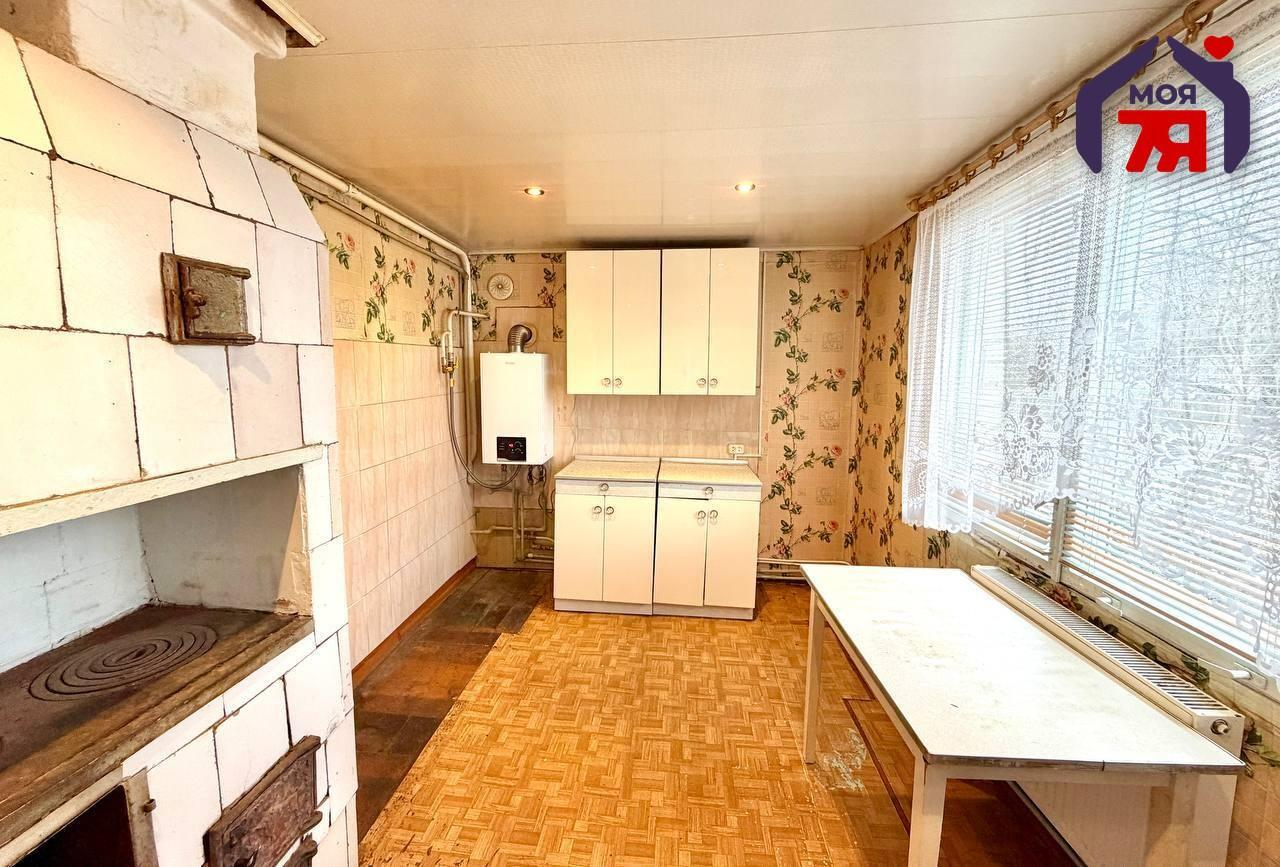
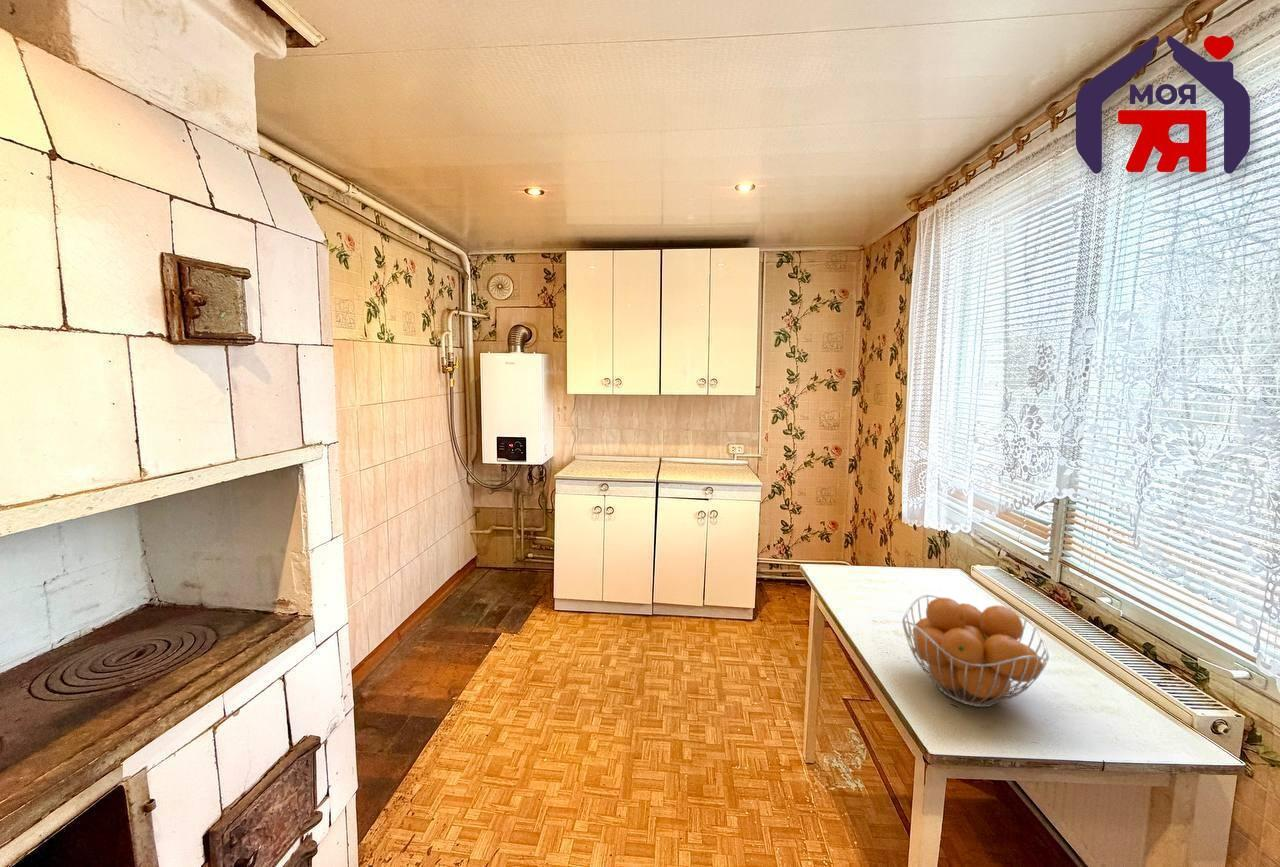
+ fruit basket [901,594,1050,708]
